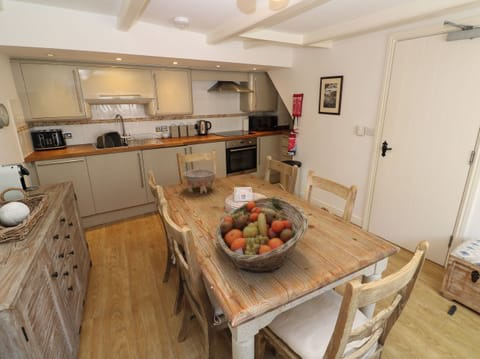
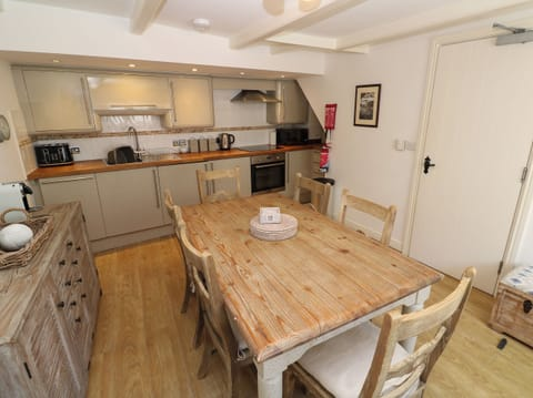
- bowl [183,168,217,195]
- fruit basket [215,196,309,274]
